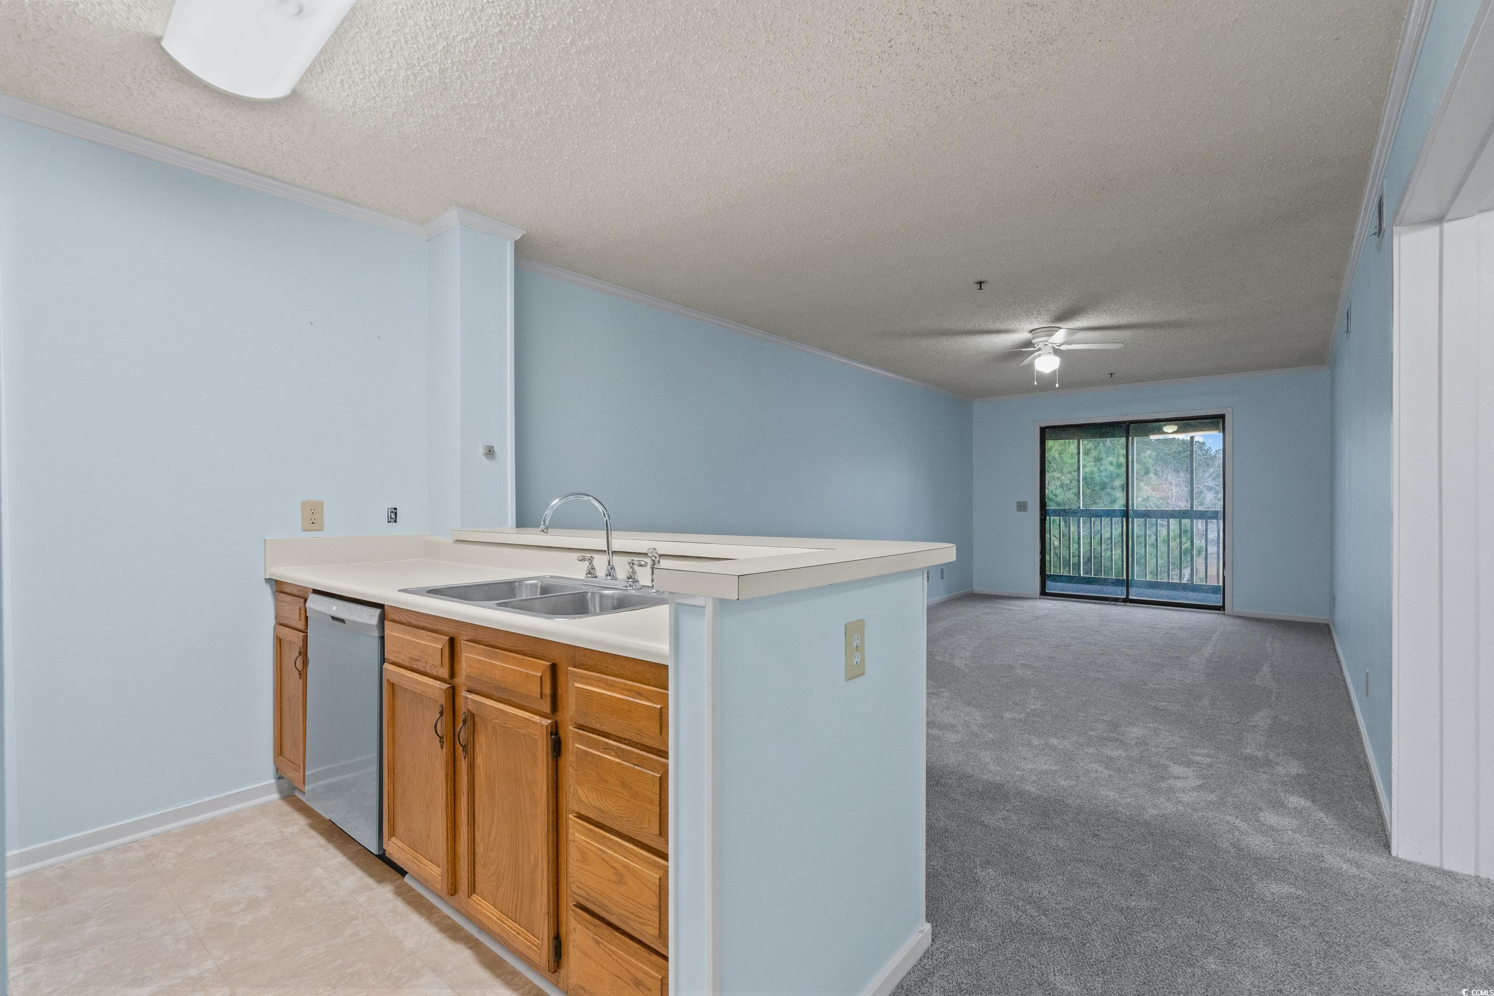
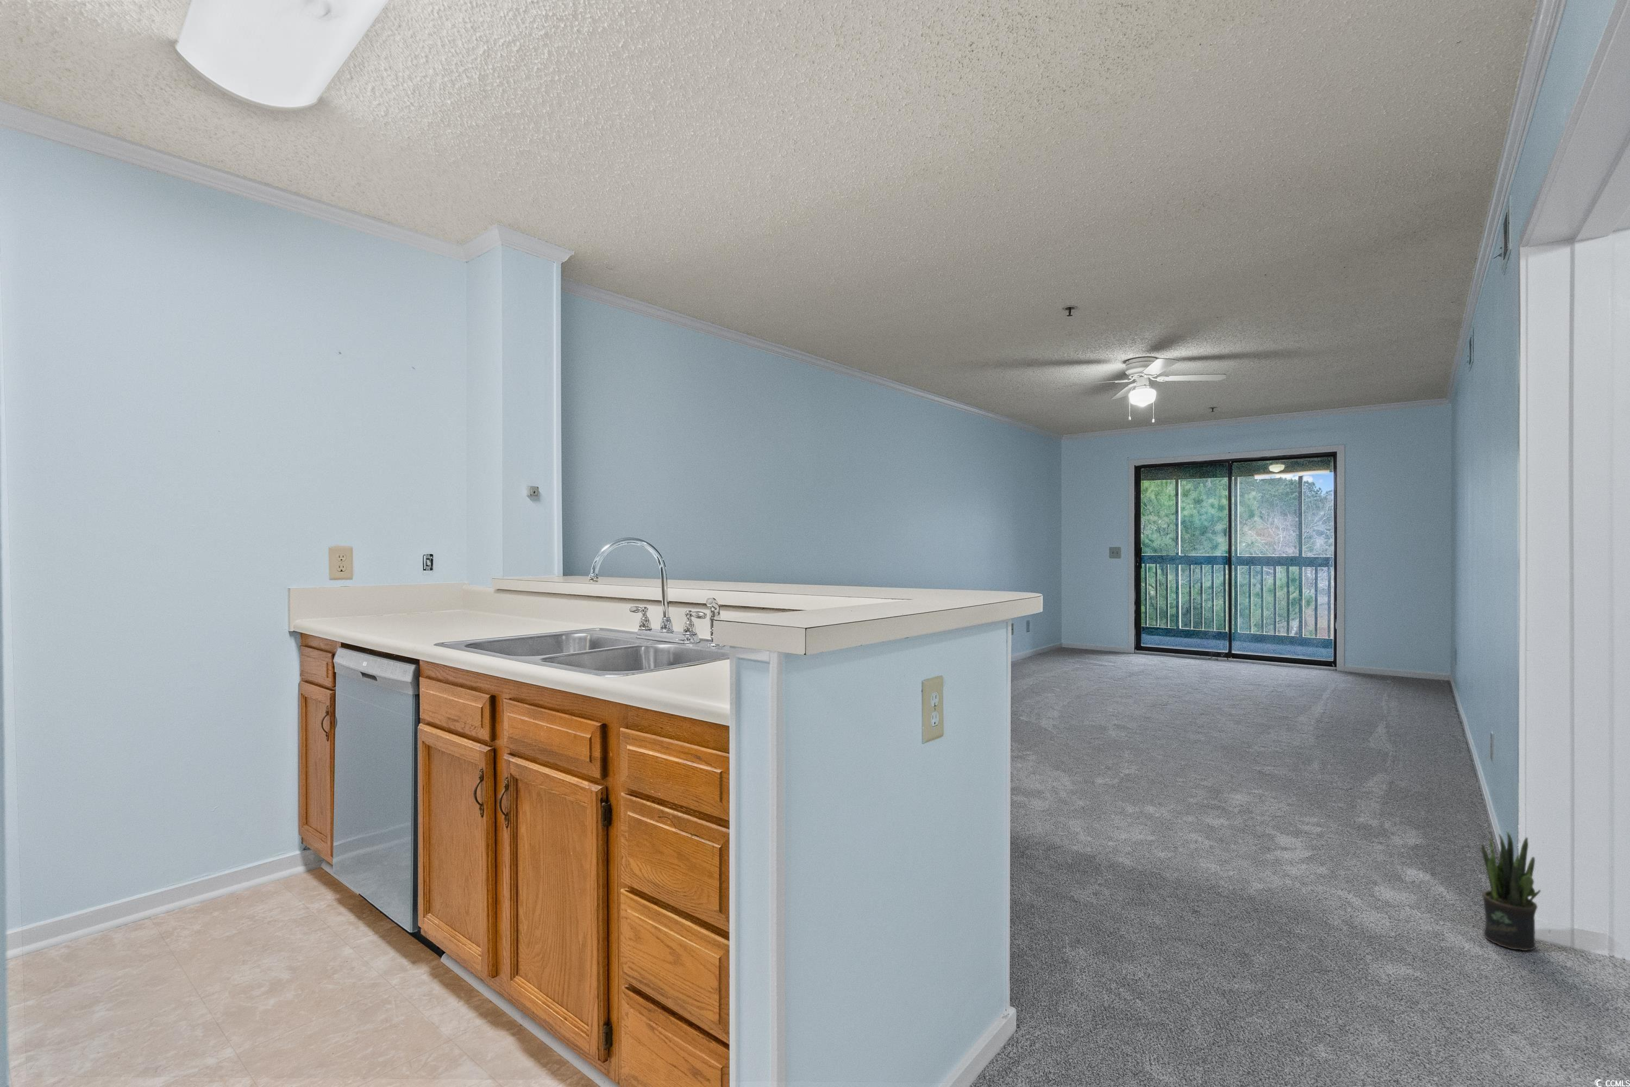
+ potted plant [1481,831,1541,951]
